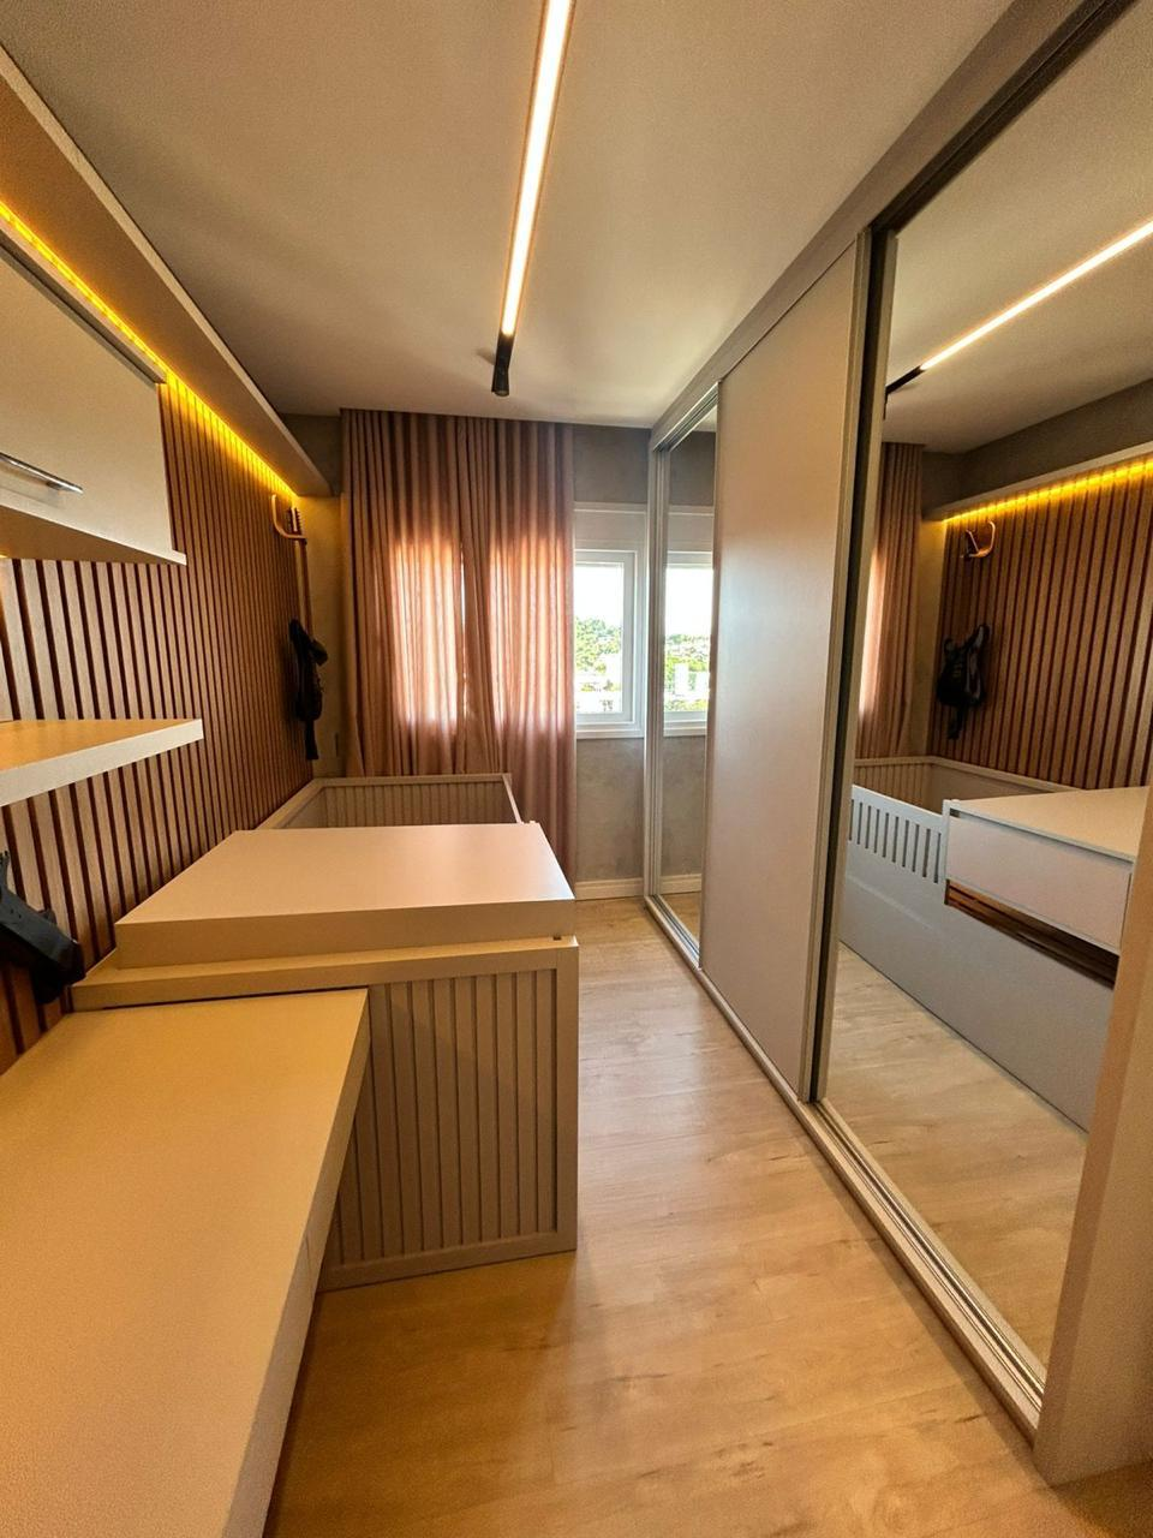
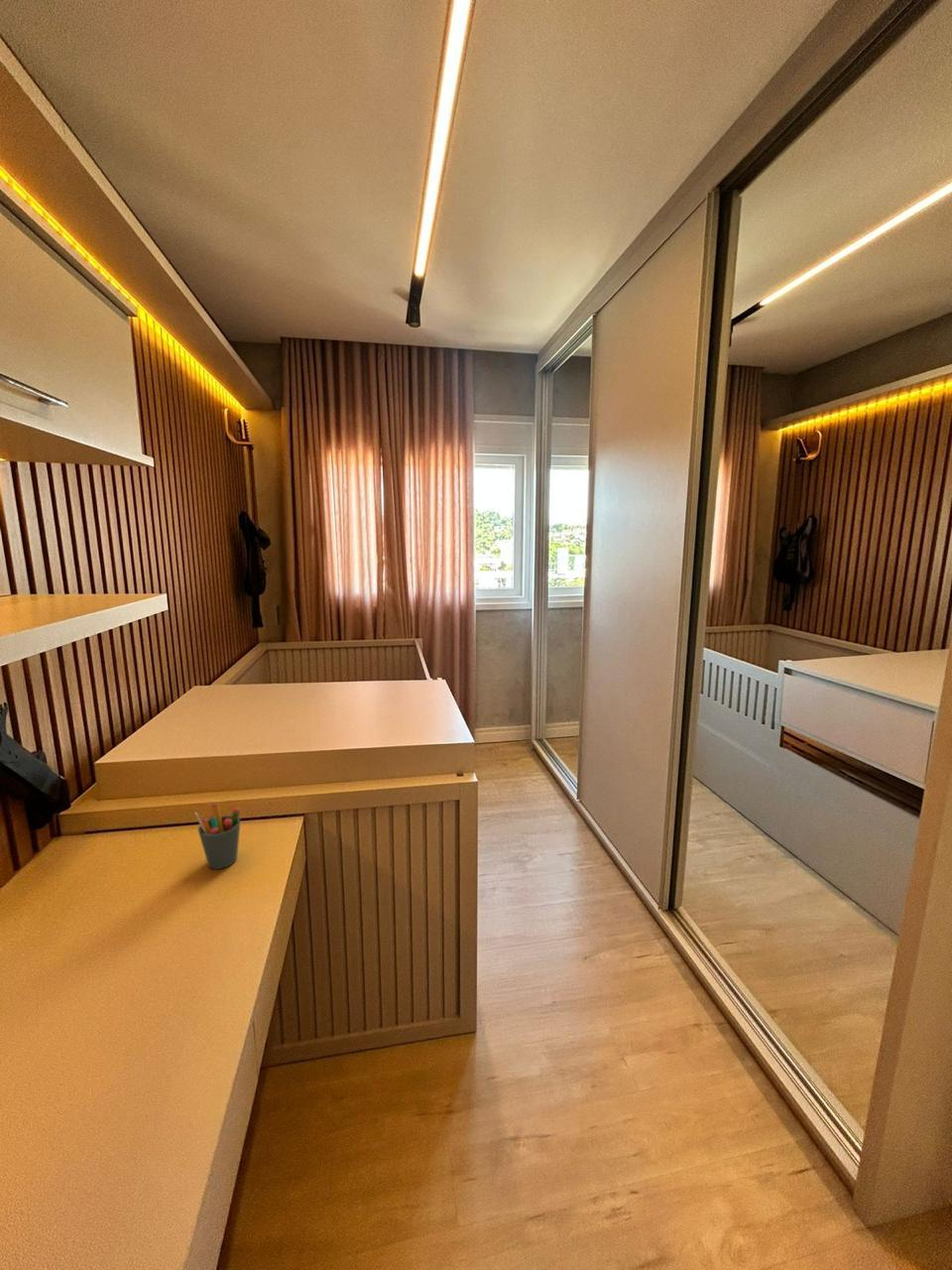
+ pen holder [193,803,242,870]
